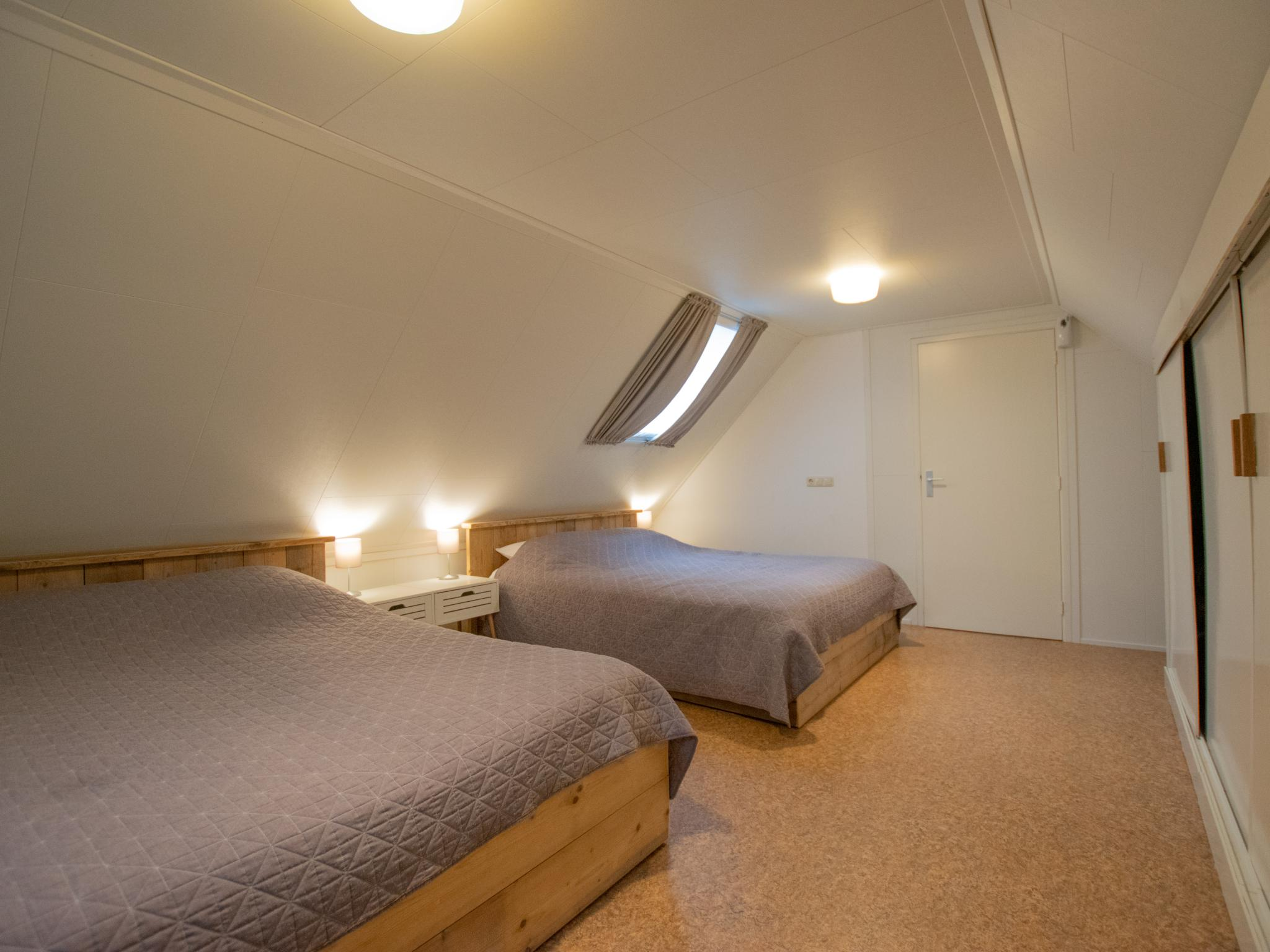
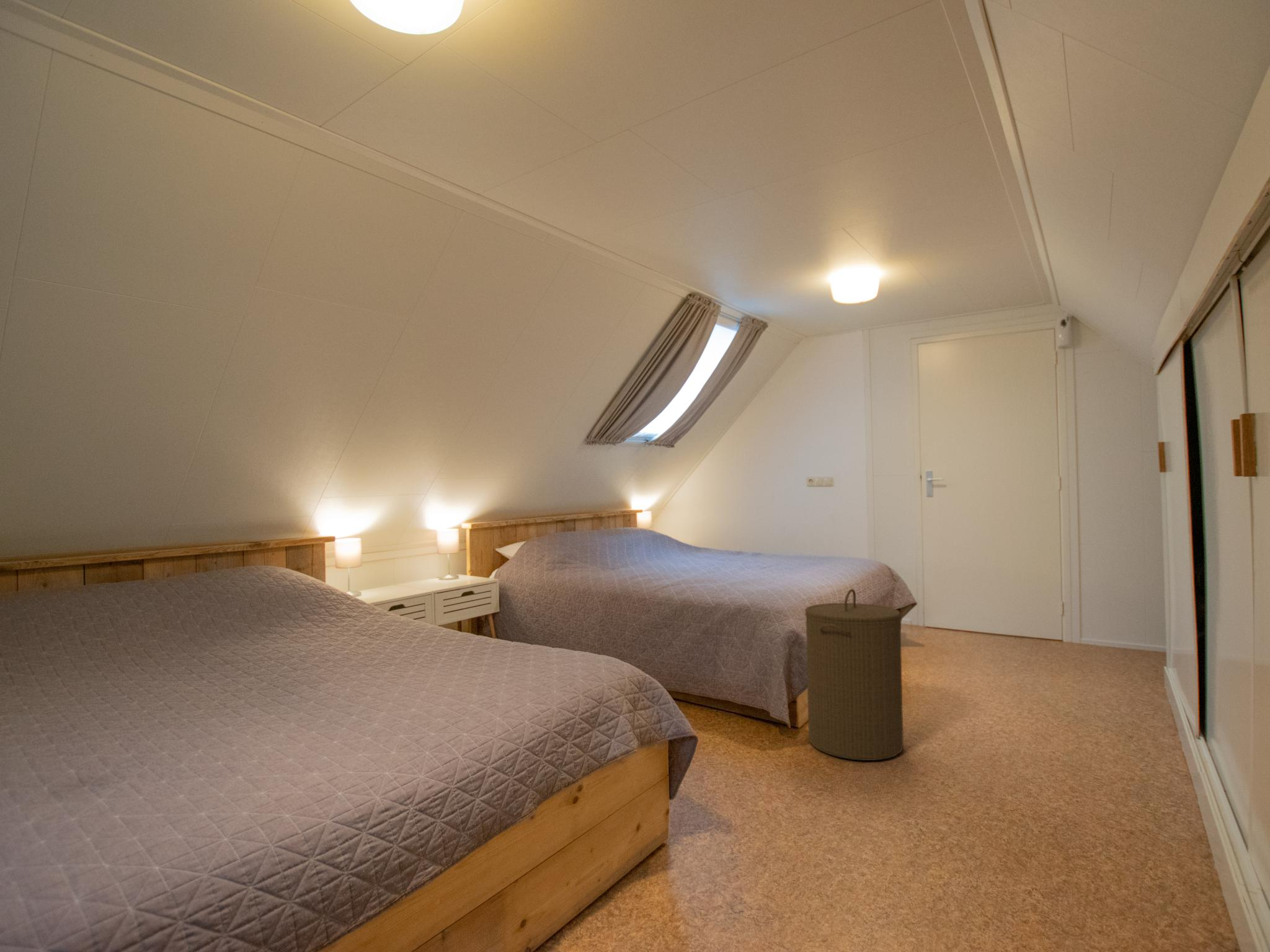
+ laundry hamper [804,588,904,761]
